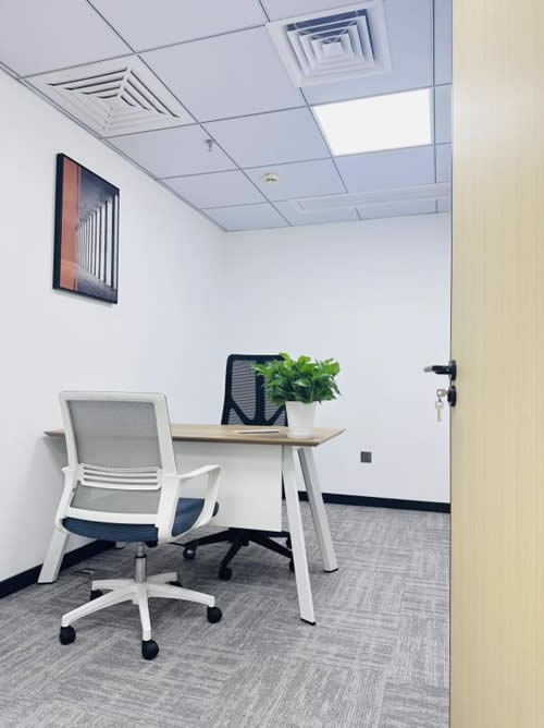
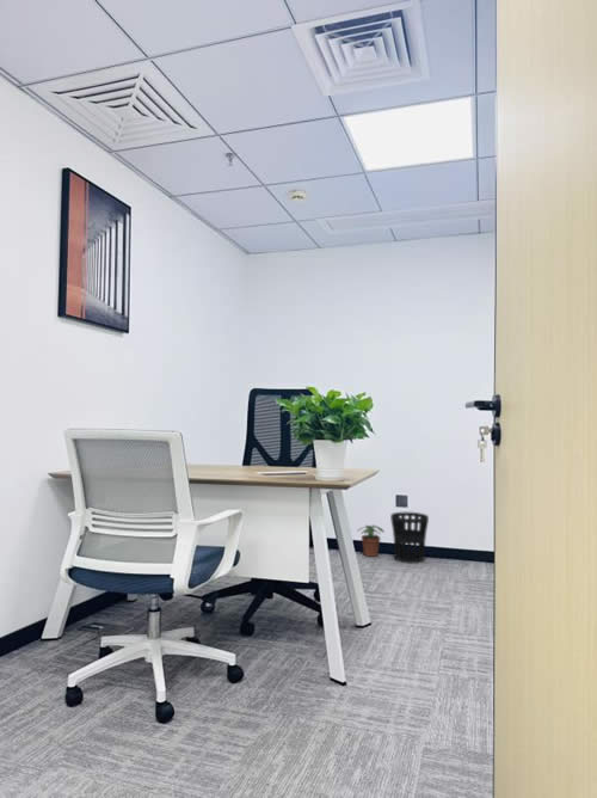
+ potted plant [356,524,386,558]
+ wastebasket [389,511,430,565]
